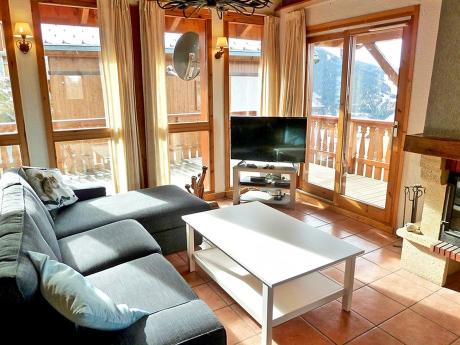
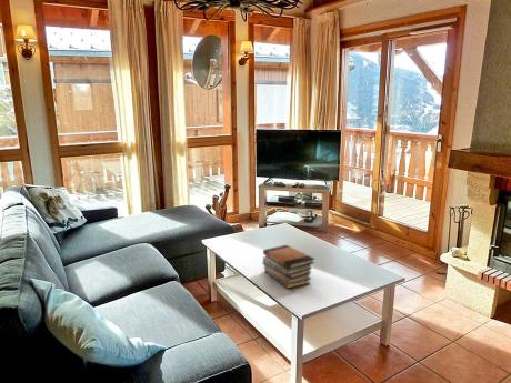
+ book stack [262,244,315,290]
